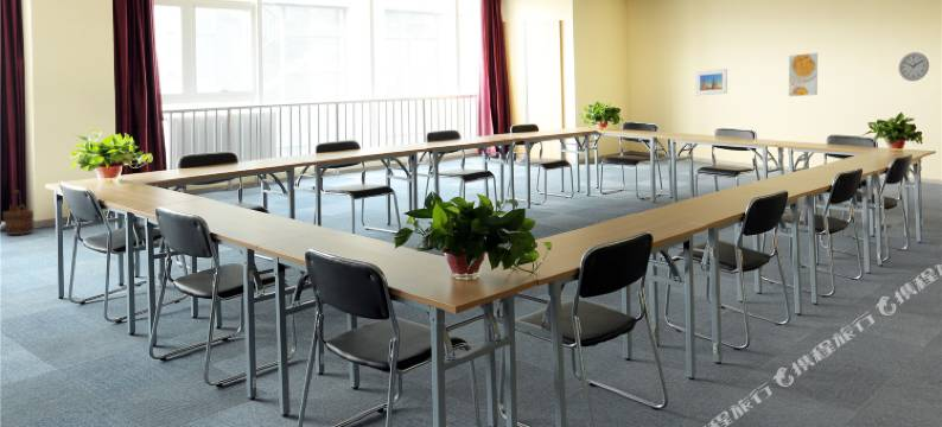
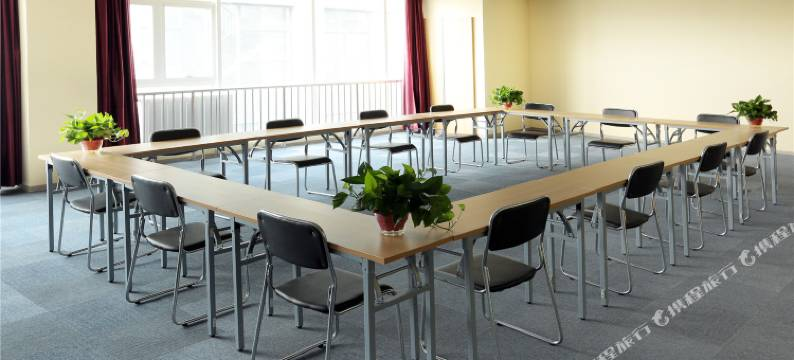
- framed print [788,52,819,97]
- wall clock [897,51,930,82]
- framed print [695,68,728,96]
- wooden bucket [2,189,34,236]
